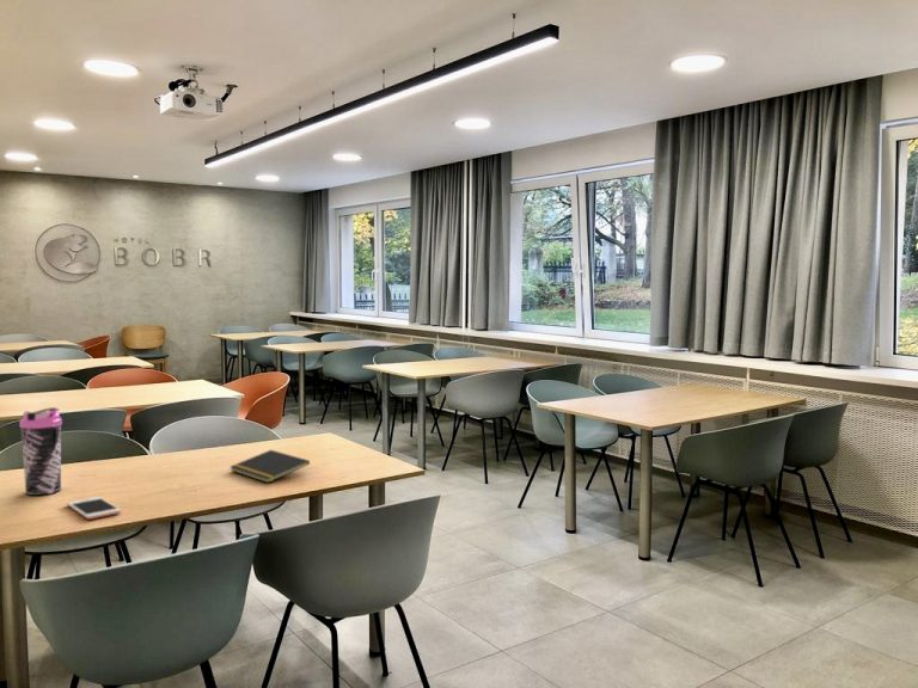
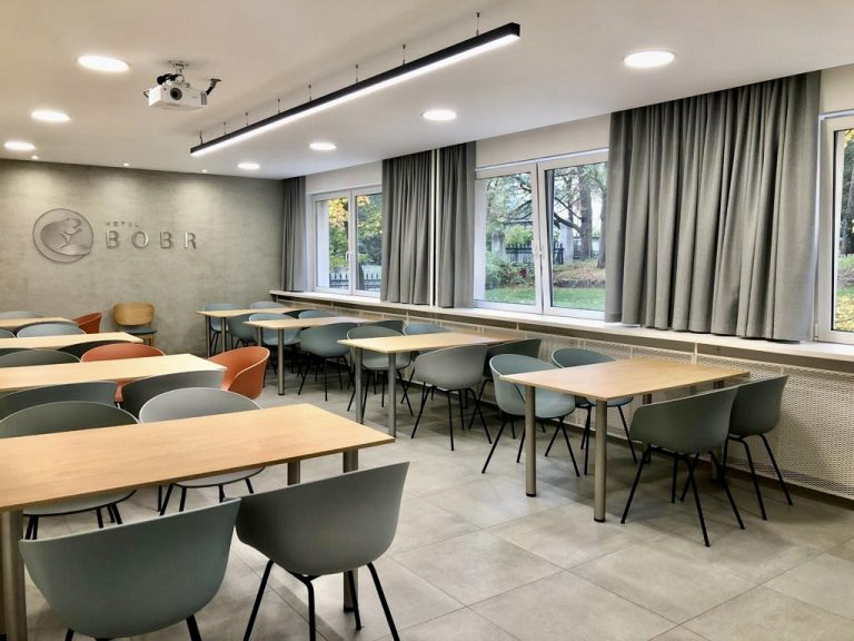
- water bottle [19,406,63,497]
- cell phone [66,496,122,521]
- notepad [228,449,311,484]
